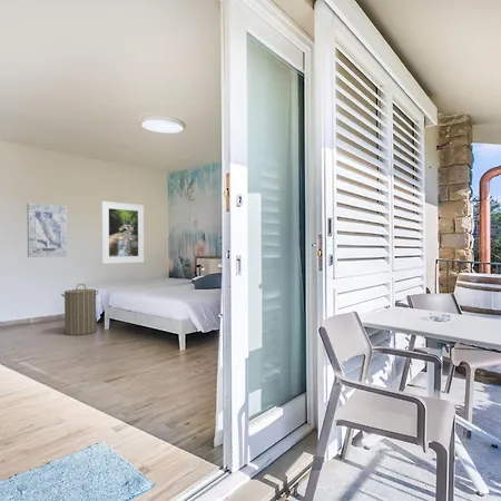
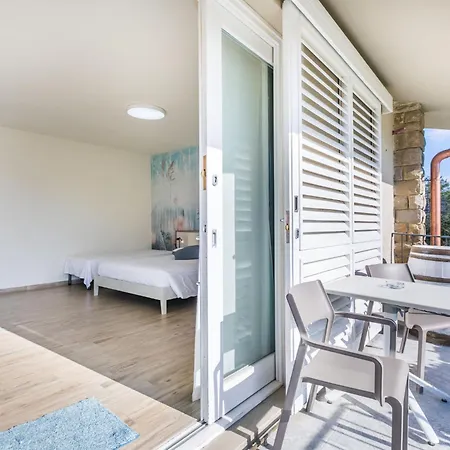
- laundry hamper [60,283,99,336]
- wall art [27,202,68,258]
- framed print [100,200,145,265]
